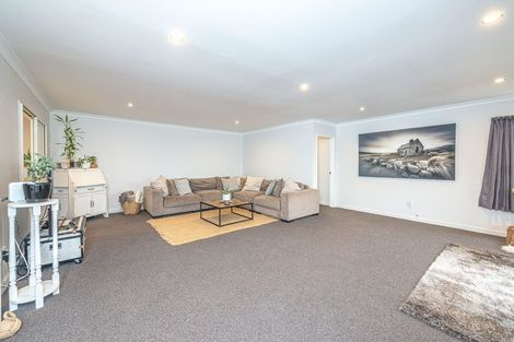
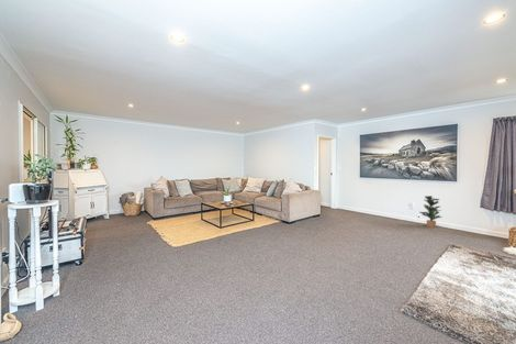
+ potted plant [418,195,444,229]
